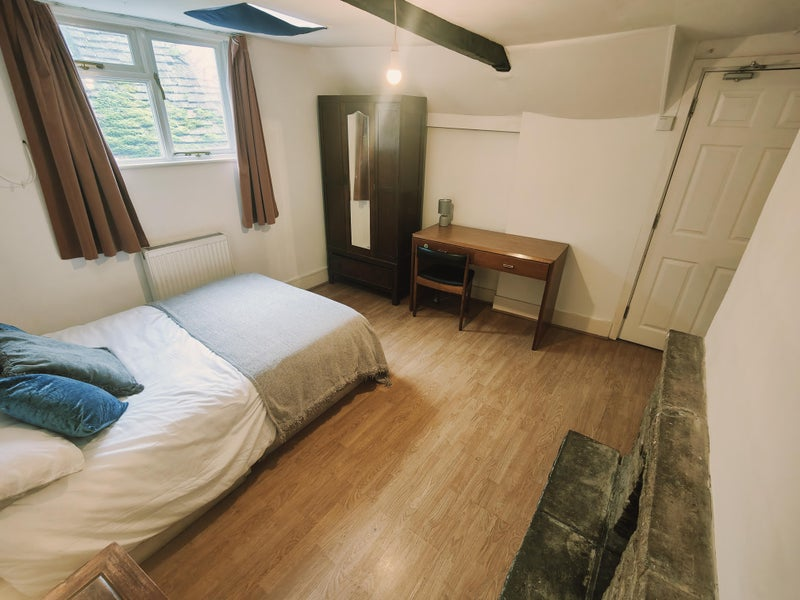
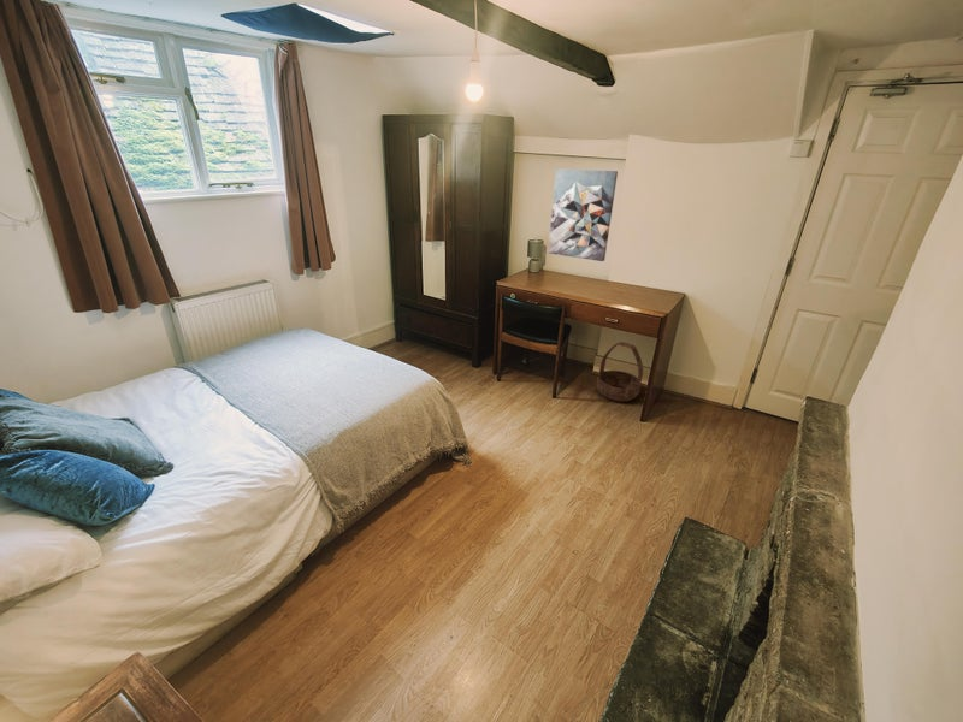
+ wall art [547,167,619,262]
+ basket [596,341,644,403]
